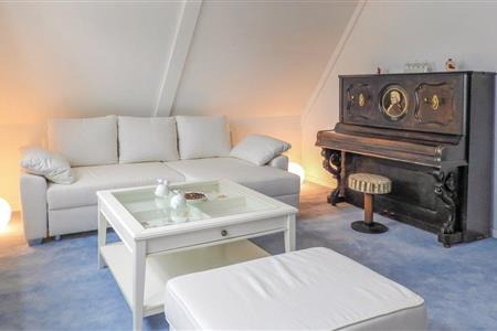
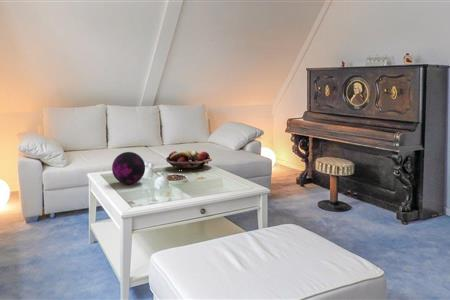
+ decorative orb [111,151,146,185]
+ fruit basket [165,149,213,171]
